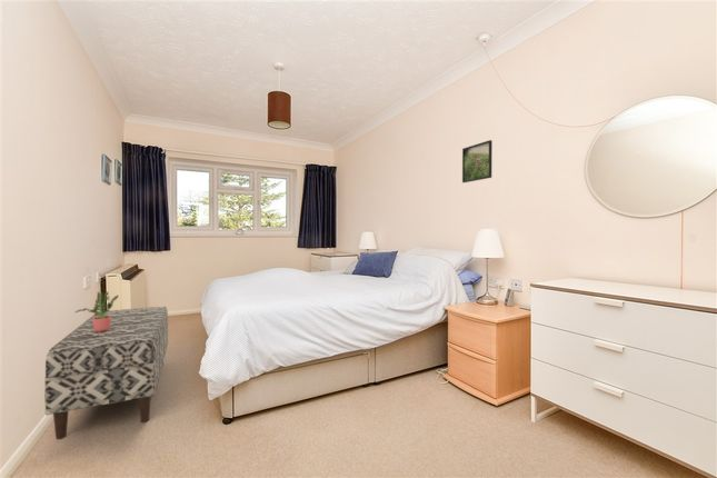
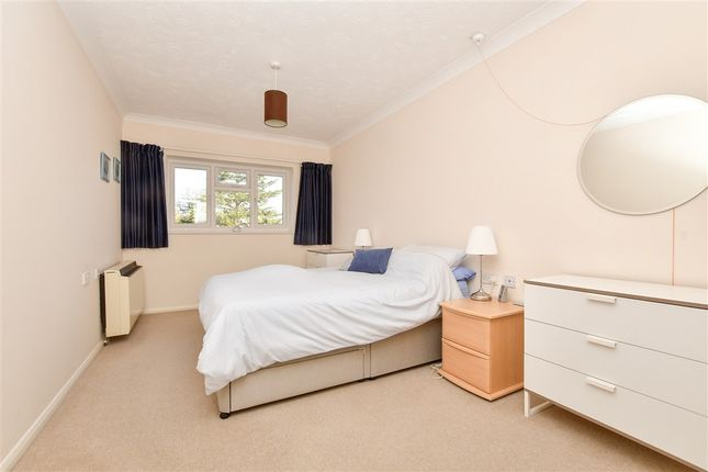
- bench [43,306,169,441]
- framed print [461,139,494,183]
- potted plant [74,291,120,331]
